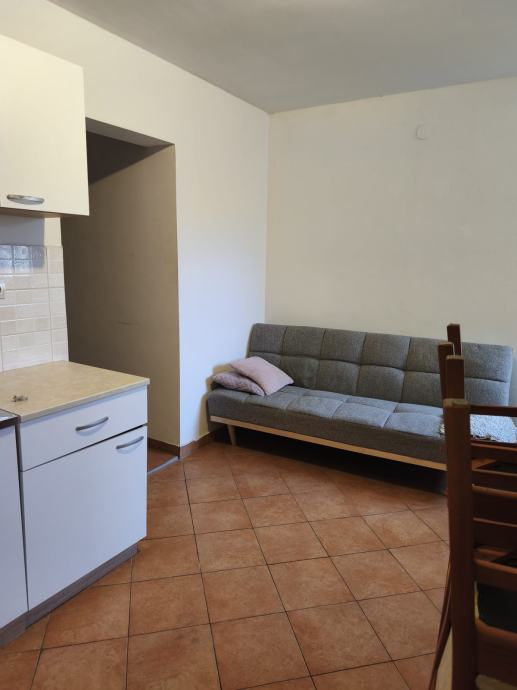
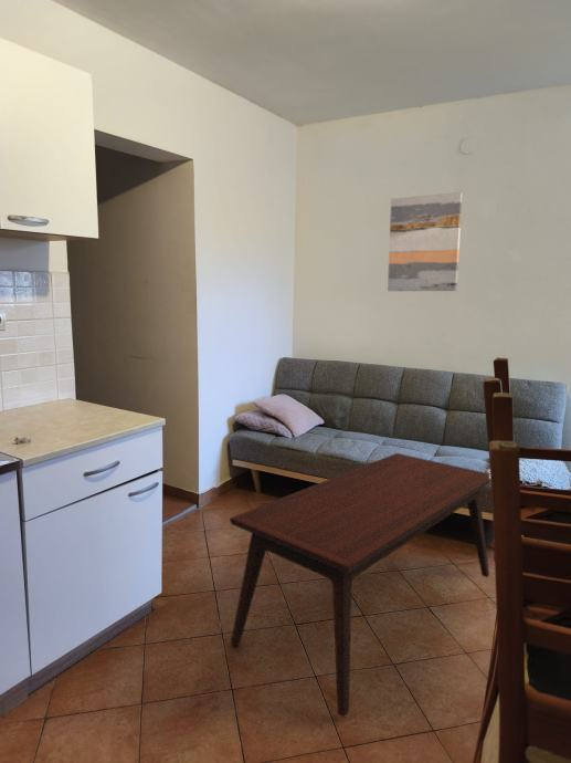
+ wall art [387,191,464,292]
+ coffee table [229,452,491,718]
